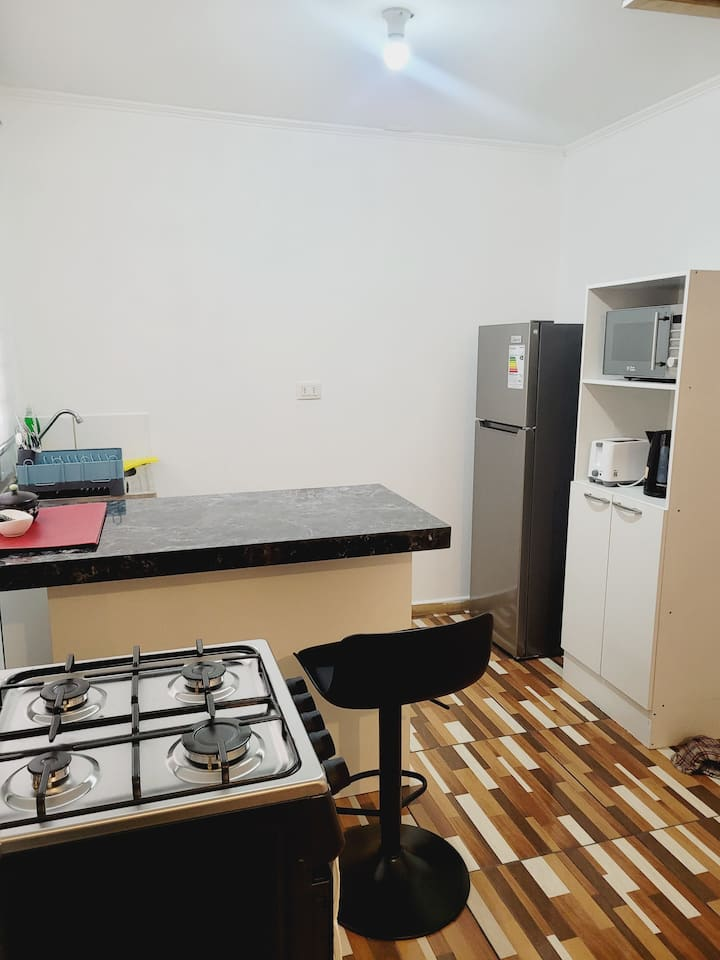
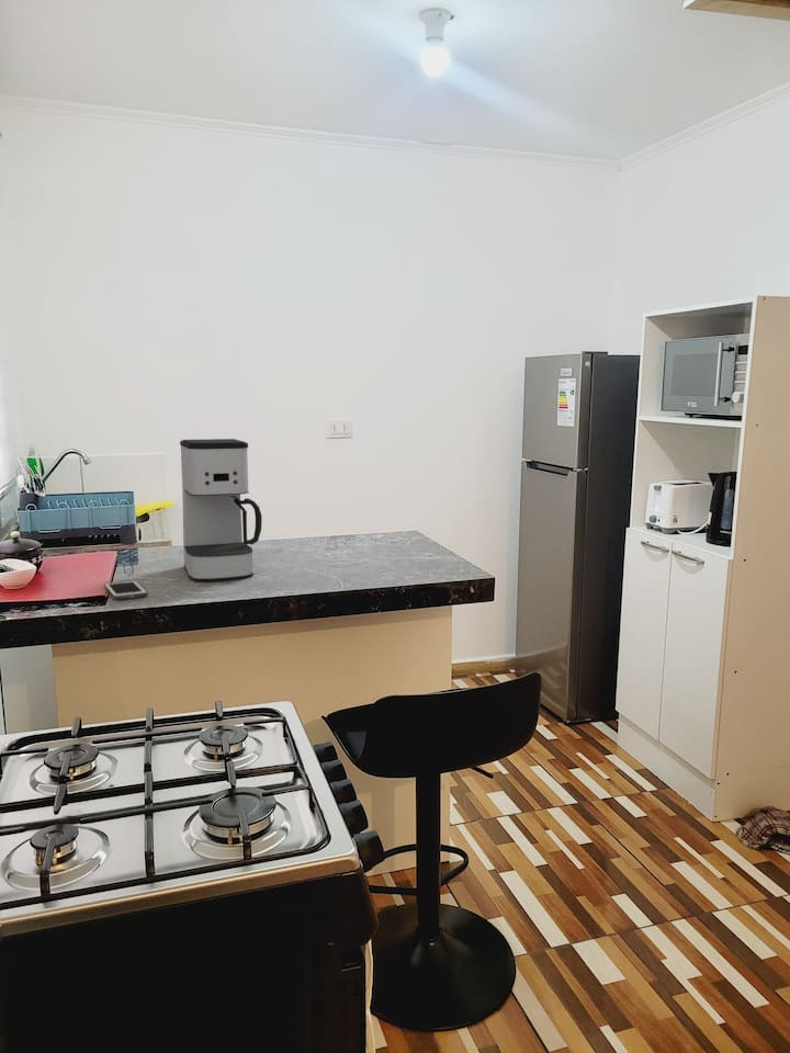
+ cell phone [103,579,148,600]
+ coffee maker [179,438,263,581]
